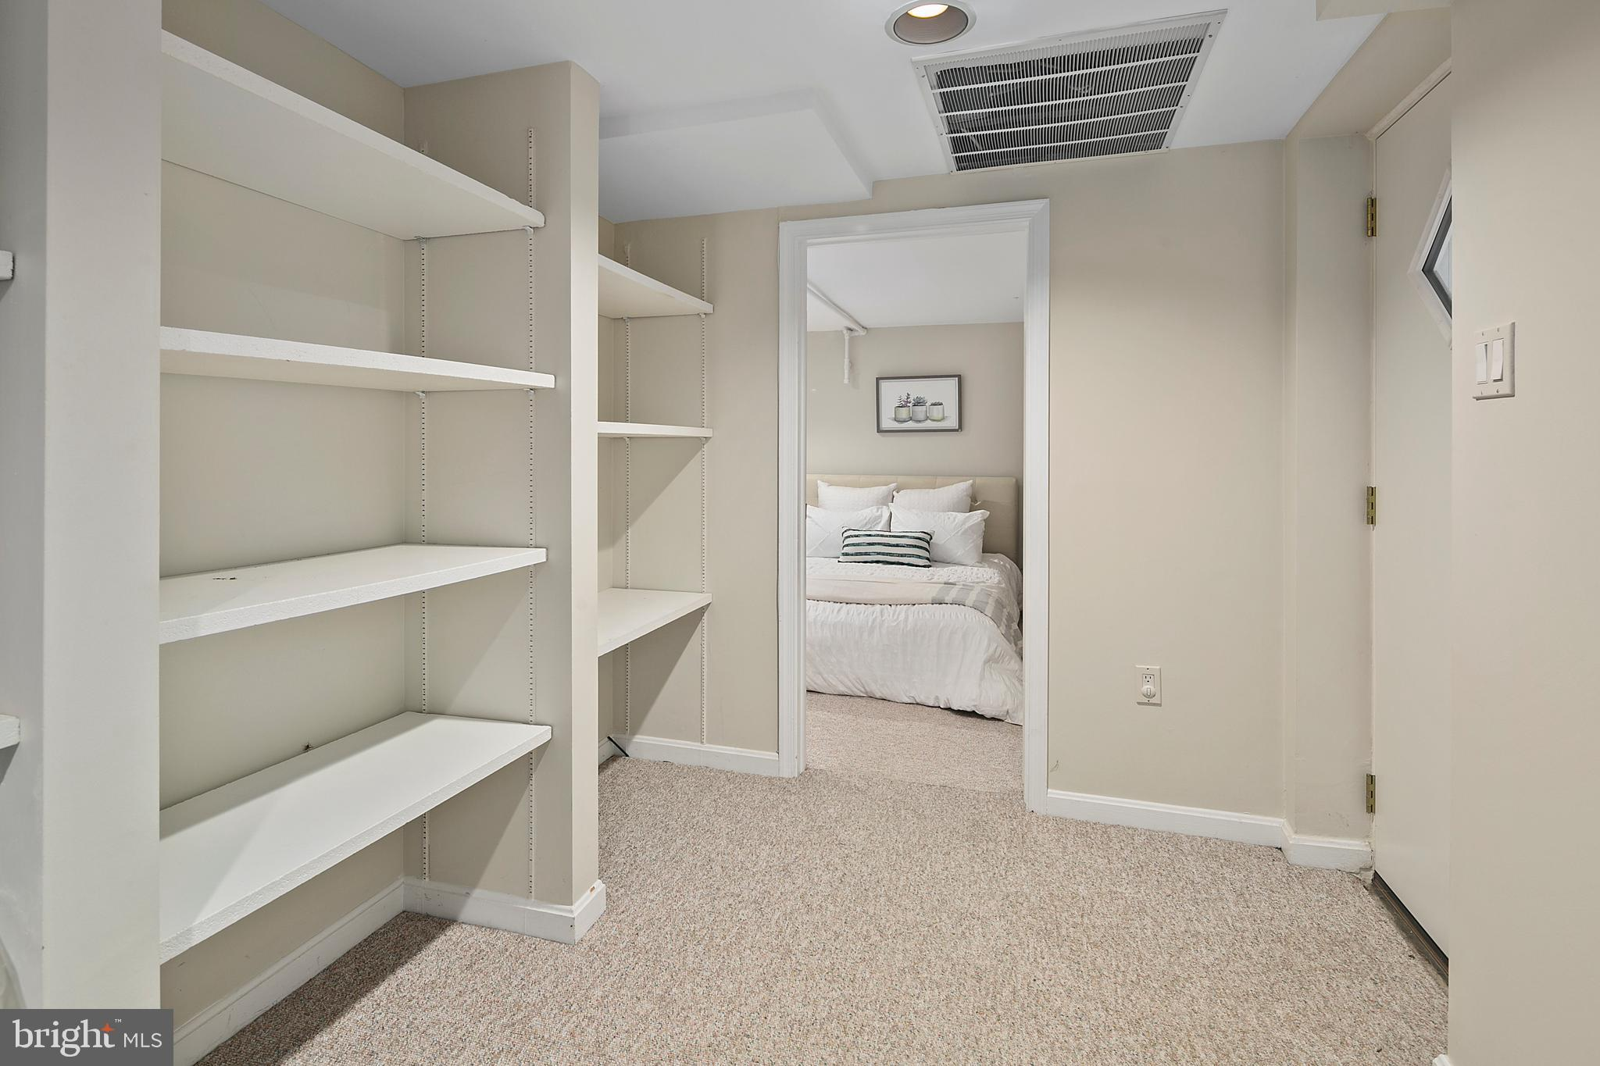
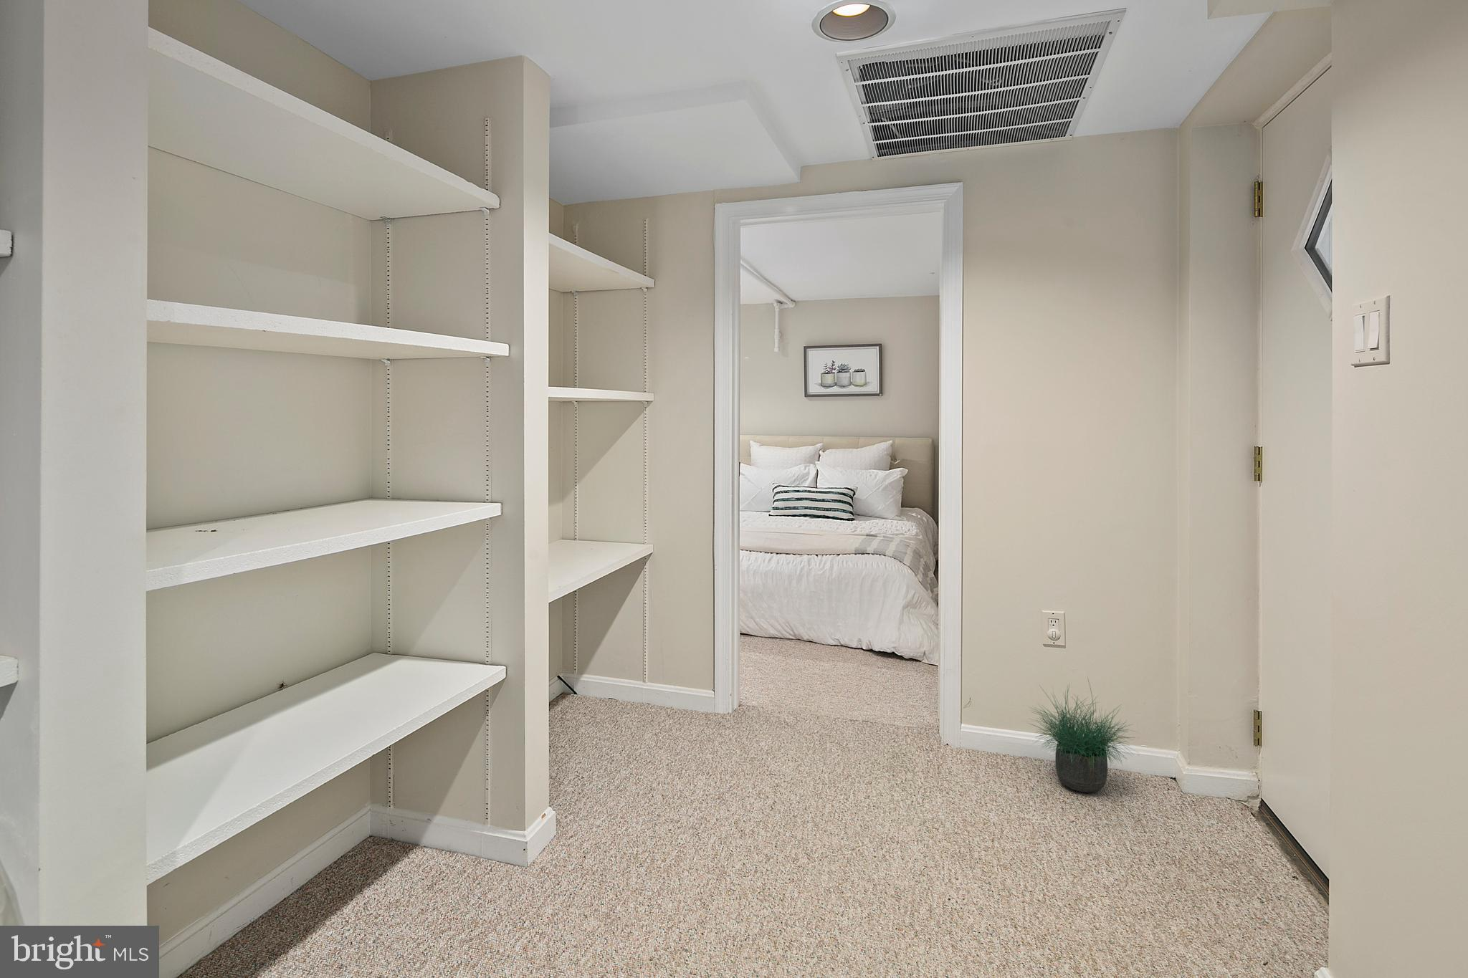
+ potted plant [1025,676,1141,794]
